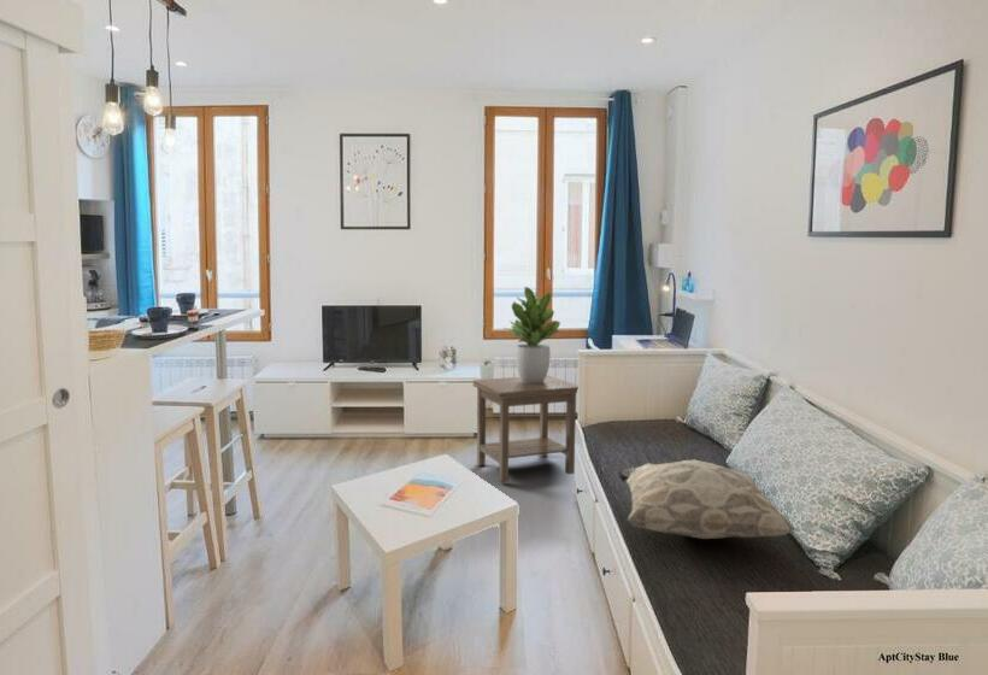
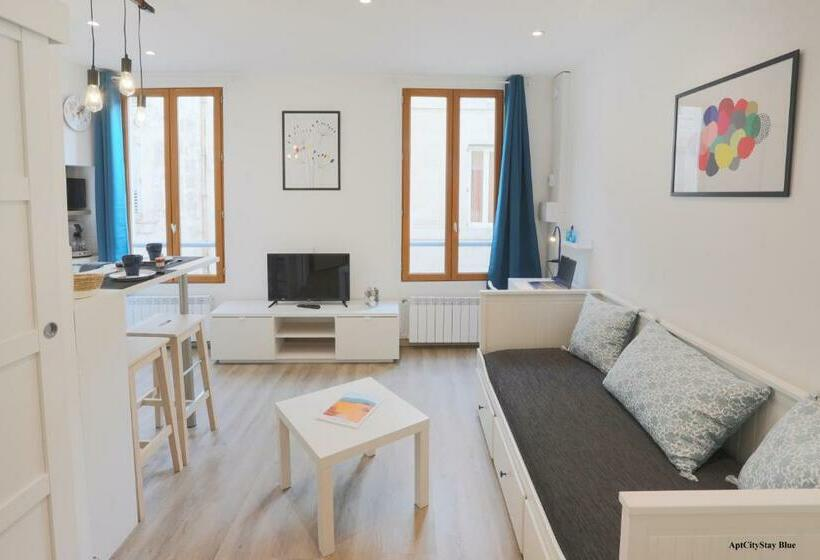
- side table [472,375,580,485]
- potted plant [501,286,565,383]
- decorative pillow [617,459,796,540]
